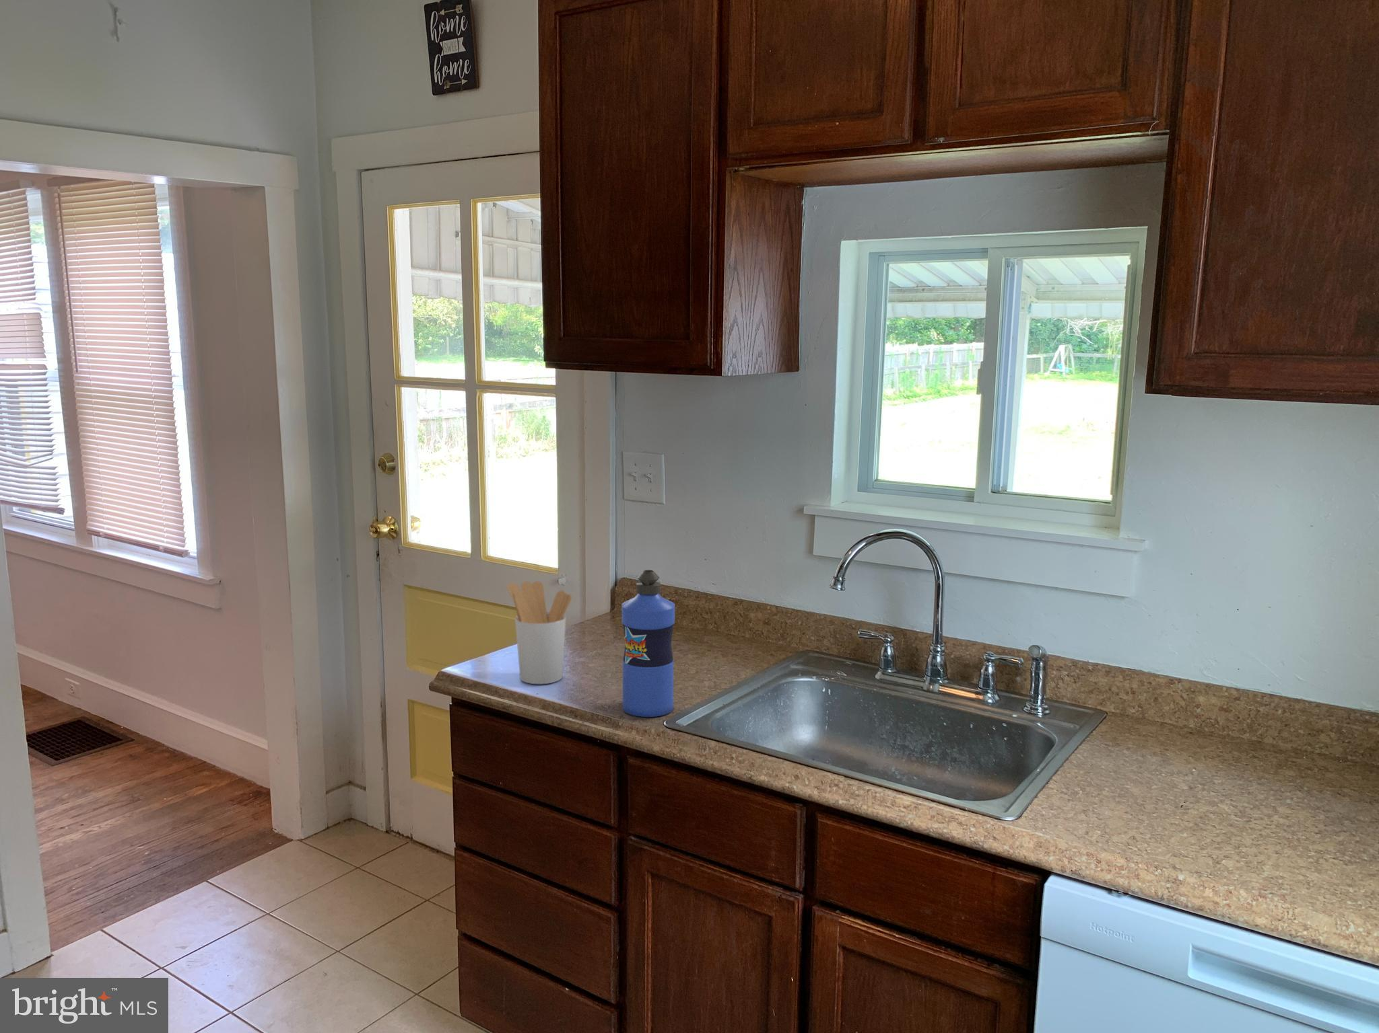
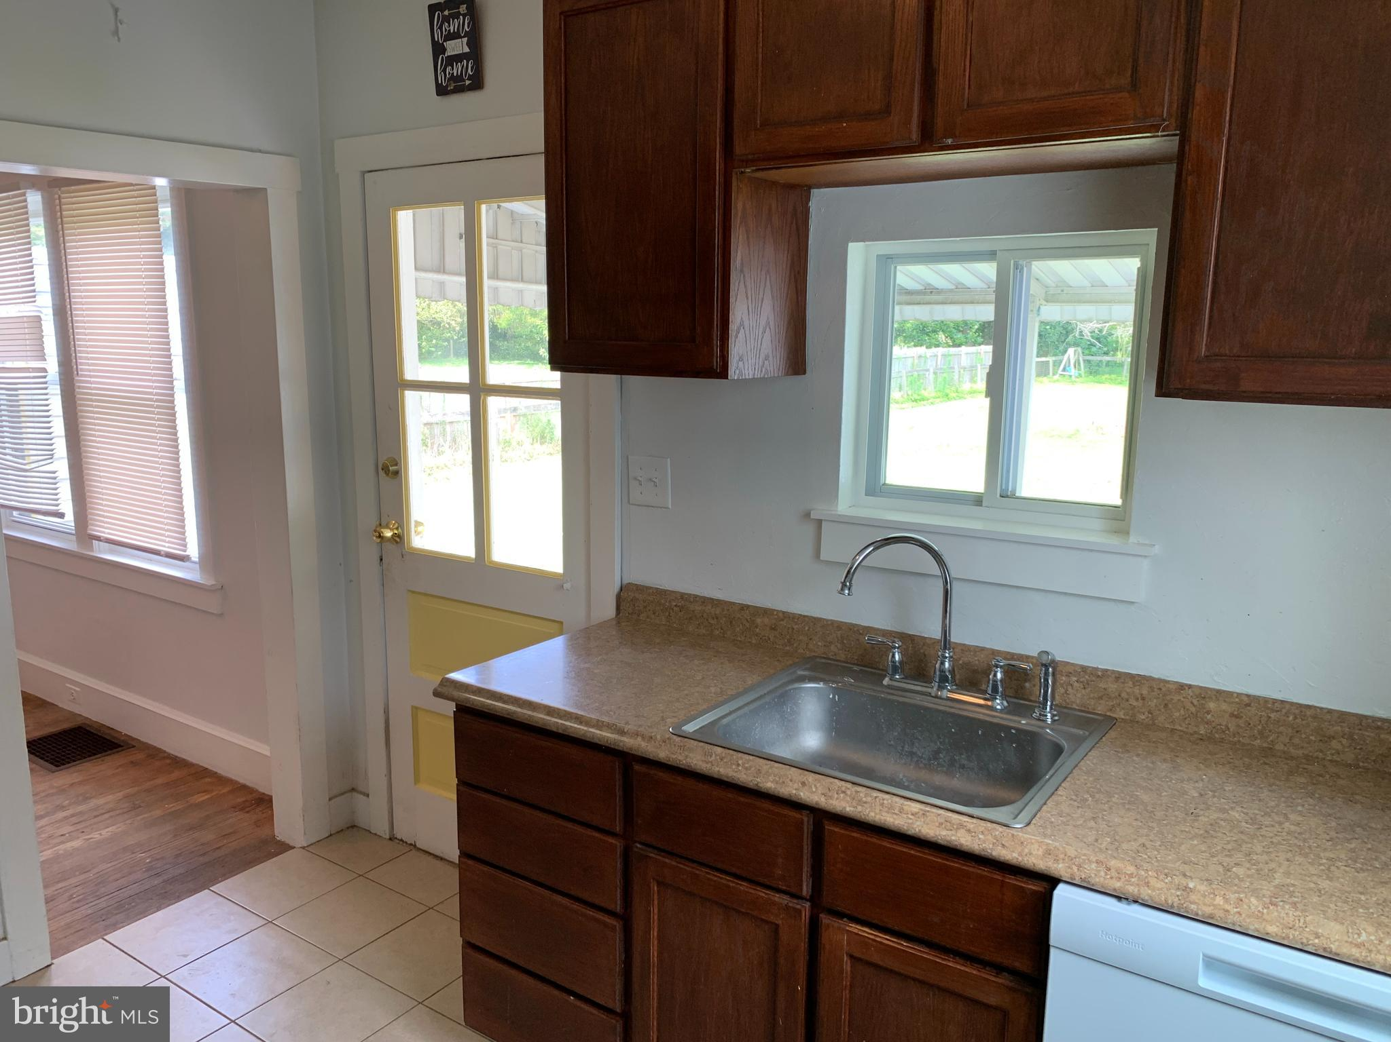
- utensil holder [506,581,572,685]
- water bottle [621,570,675,717]
